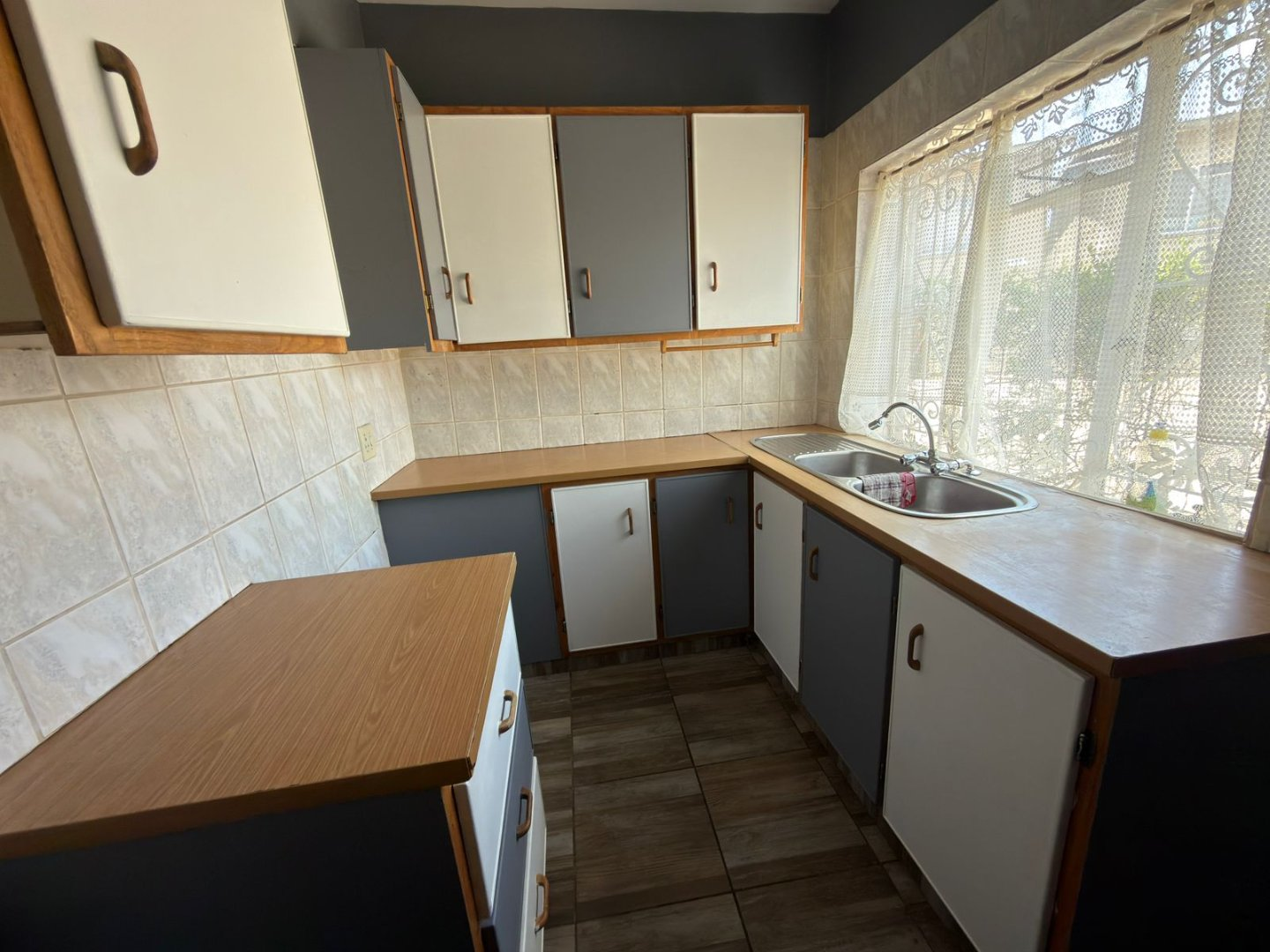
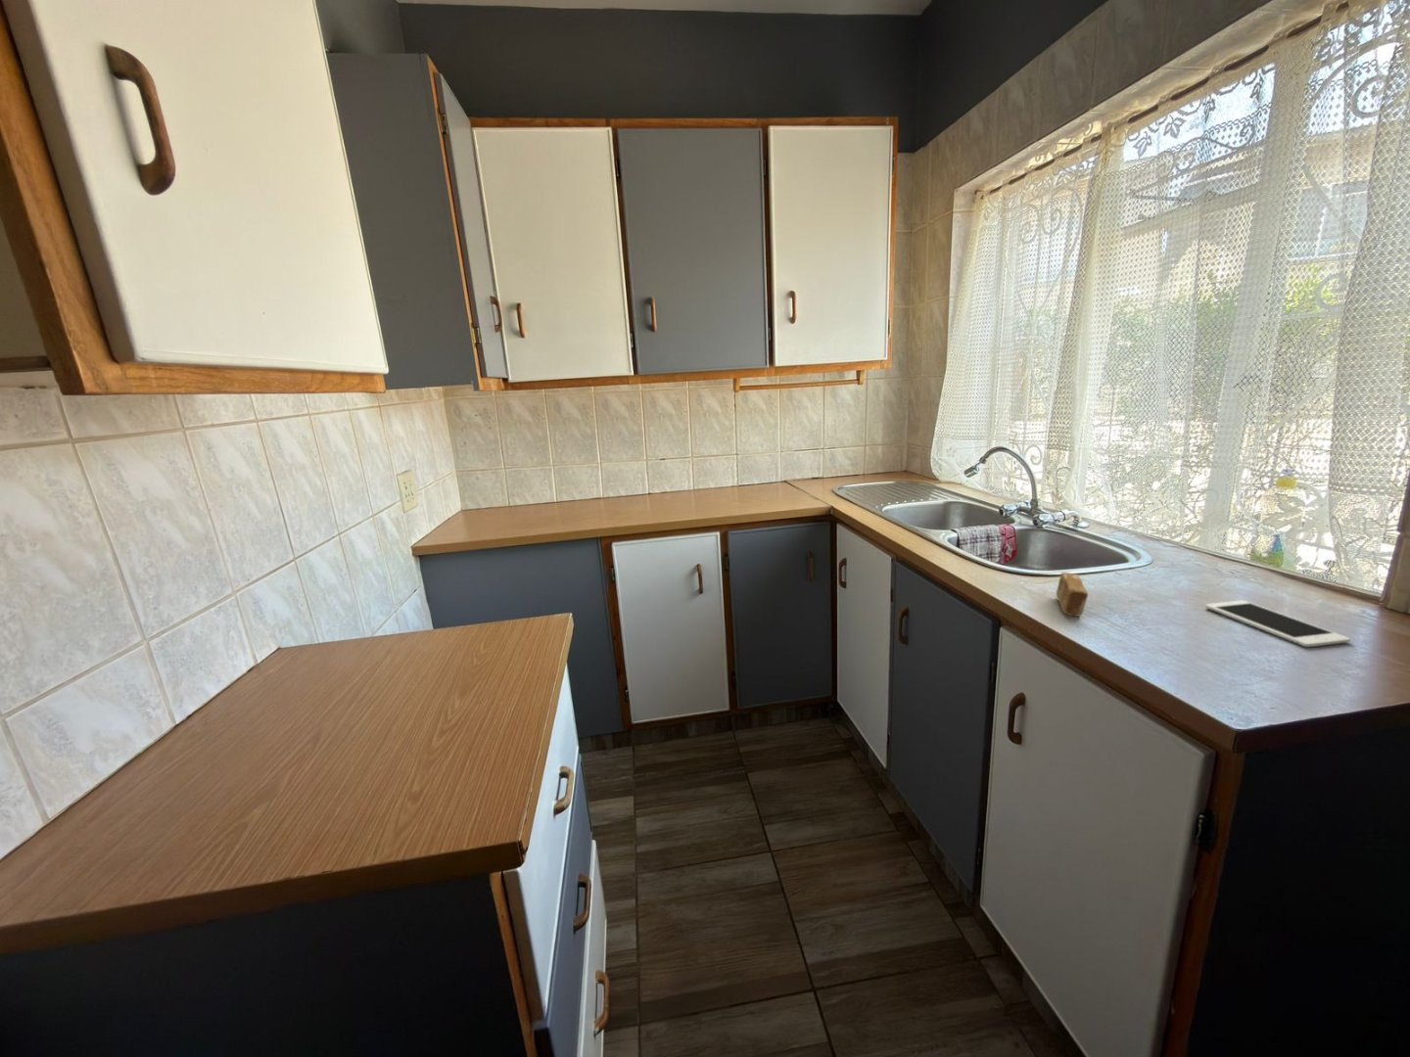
+ cell phone [1205,600,1351,648]
+ soap bar [1056,572,1089,617]
